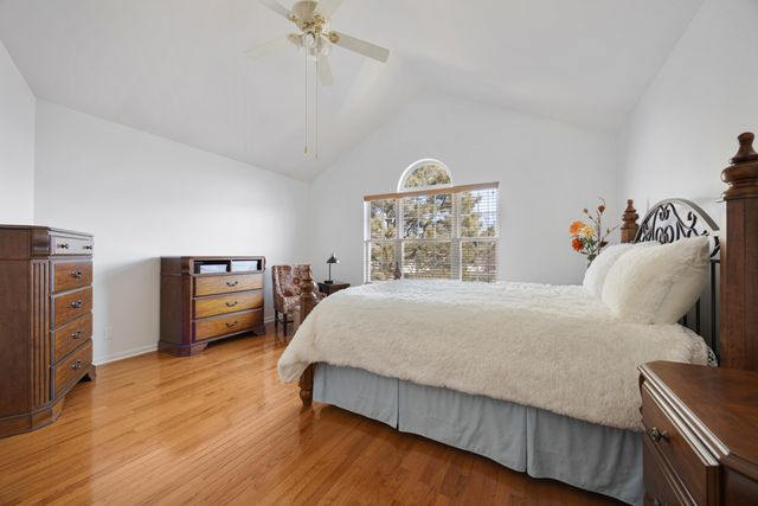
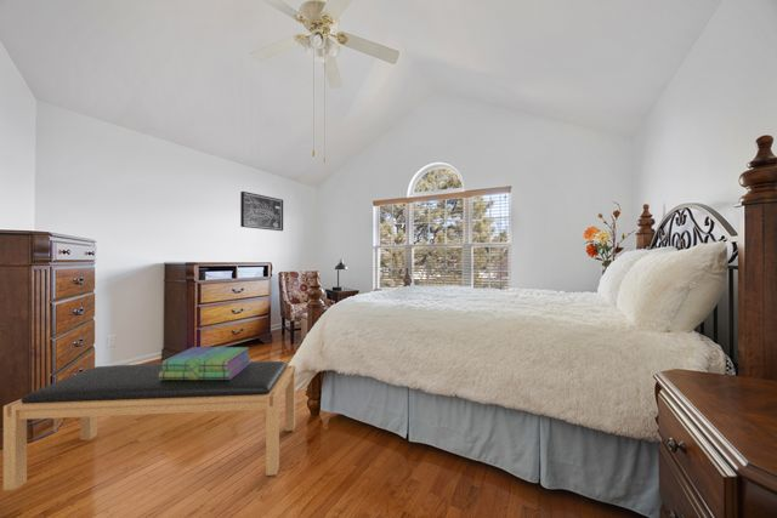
+ wall art [239,190,284,232]
+ bench [2,360,296,491]
+ stack of books [159,346,253,380]
